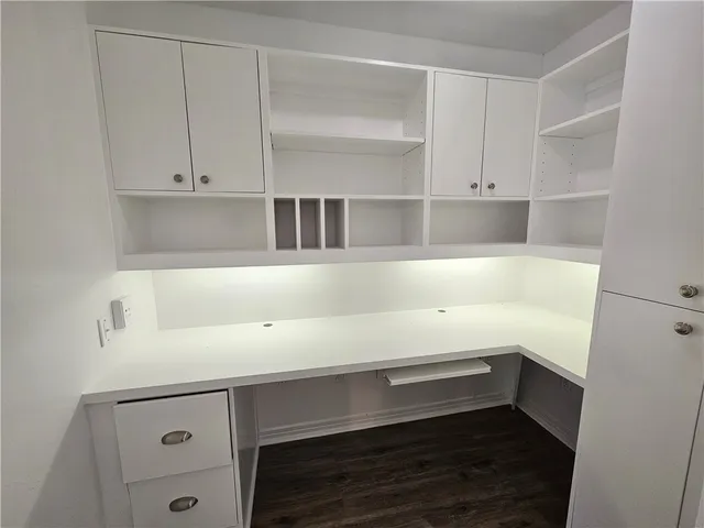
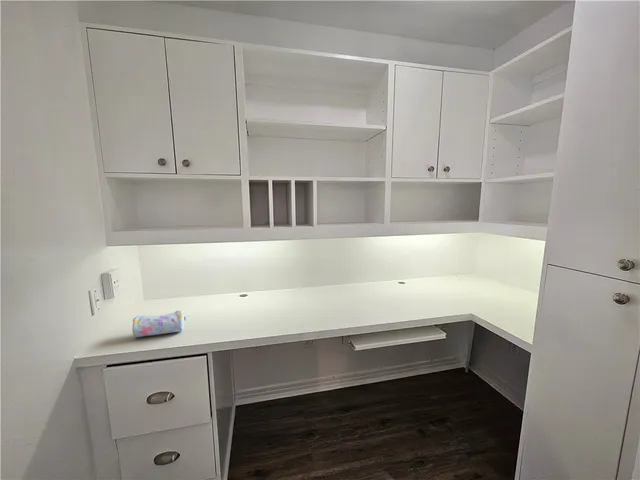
+ pencil case [131,310,186,338]
